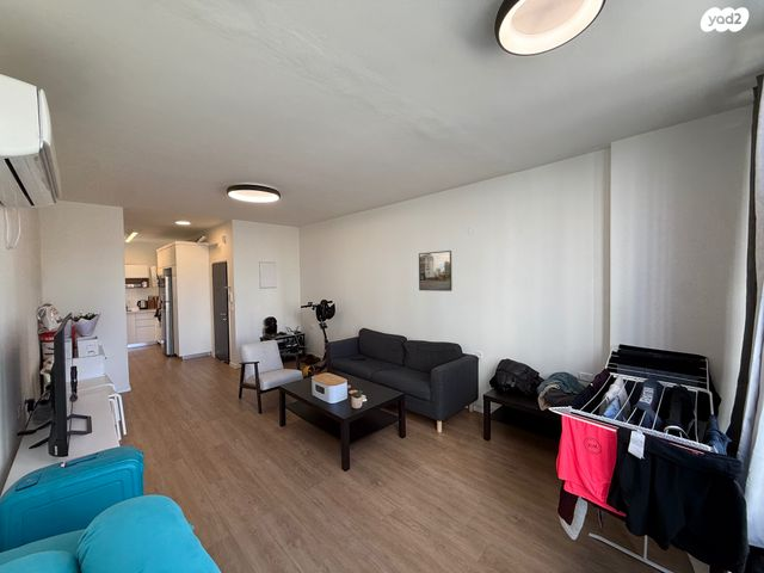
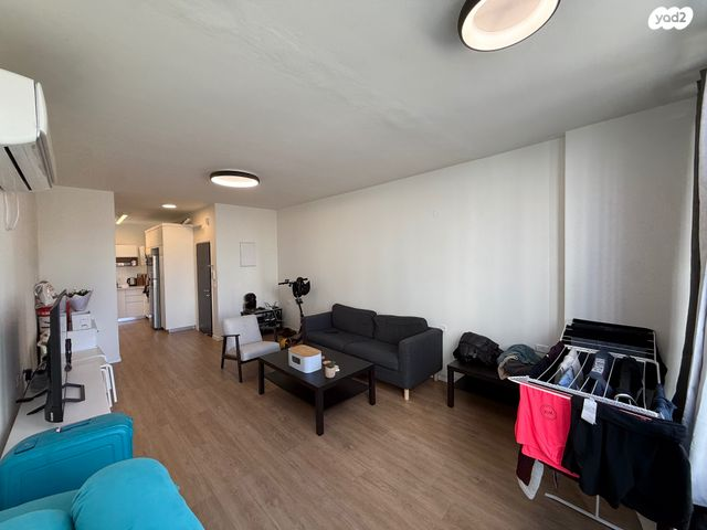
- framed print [418,249,454,292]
